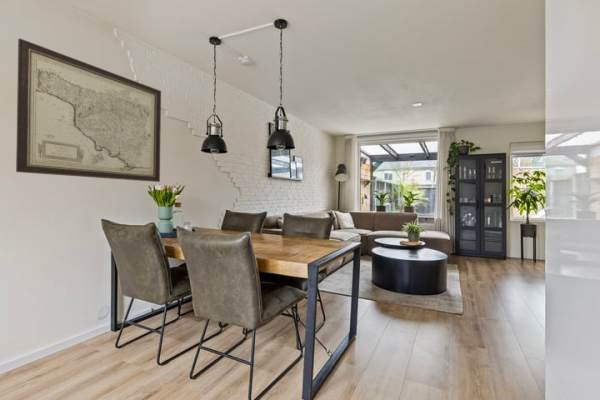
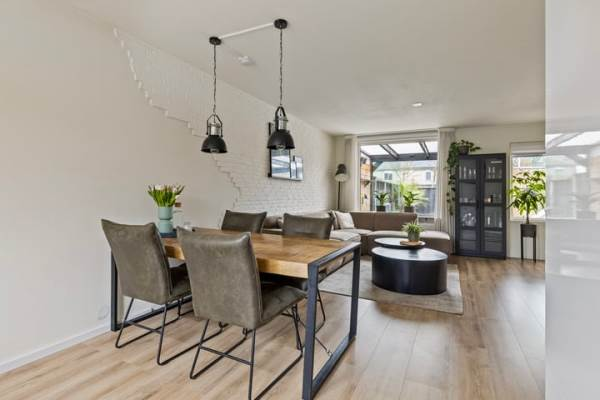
- wall art [15,37,162,183]
